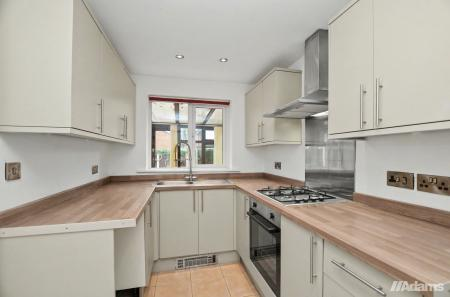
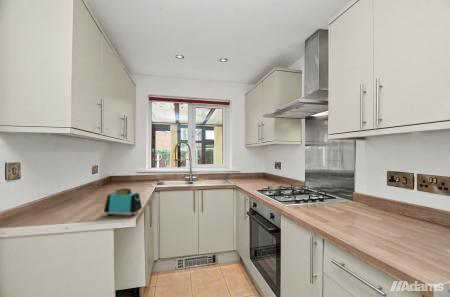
+ toaster [103,187,143,217]
